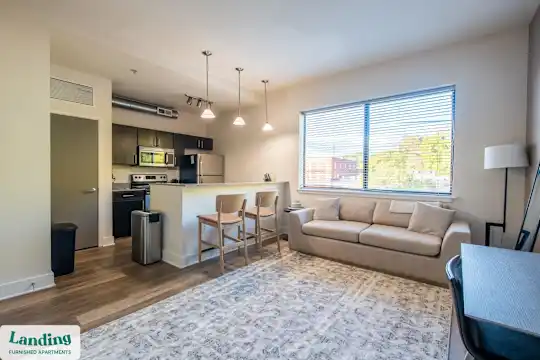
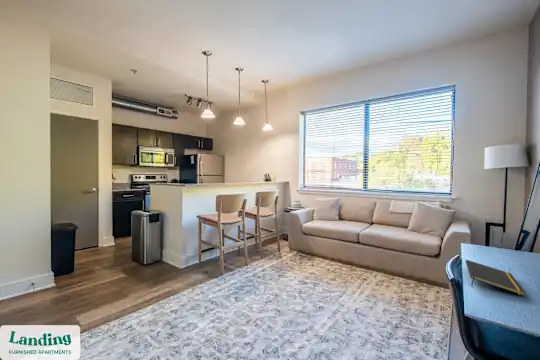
+ notepad [464,259,526,297]
